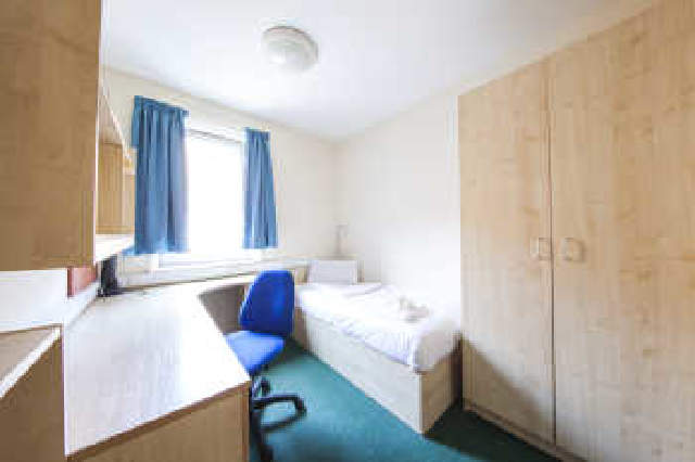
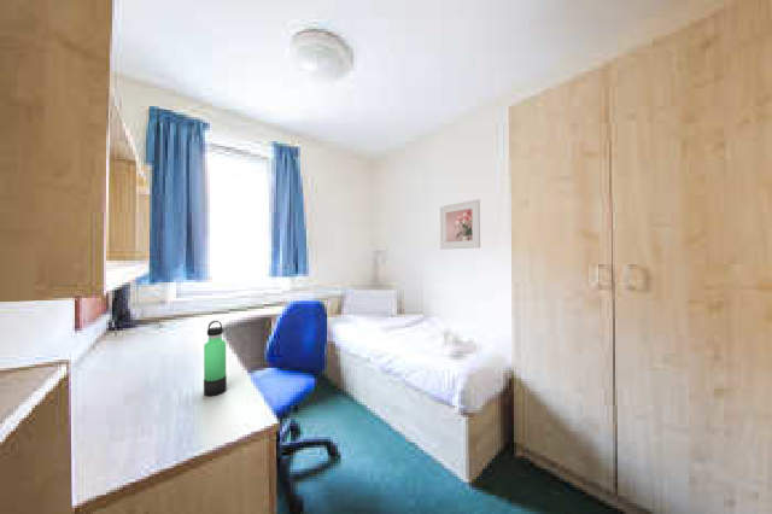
+ thermos bottle [203,320,228,397]
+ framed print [439,198,481,251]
